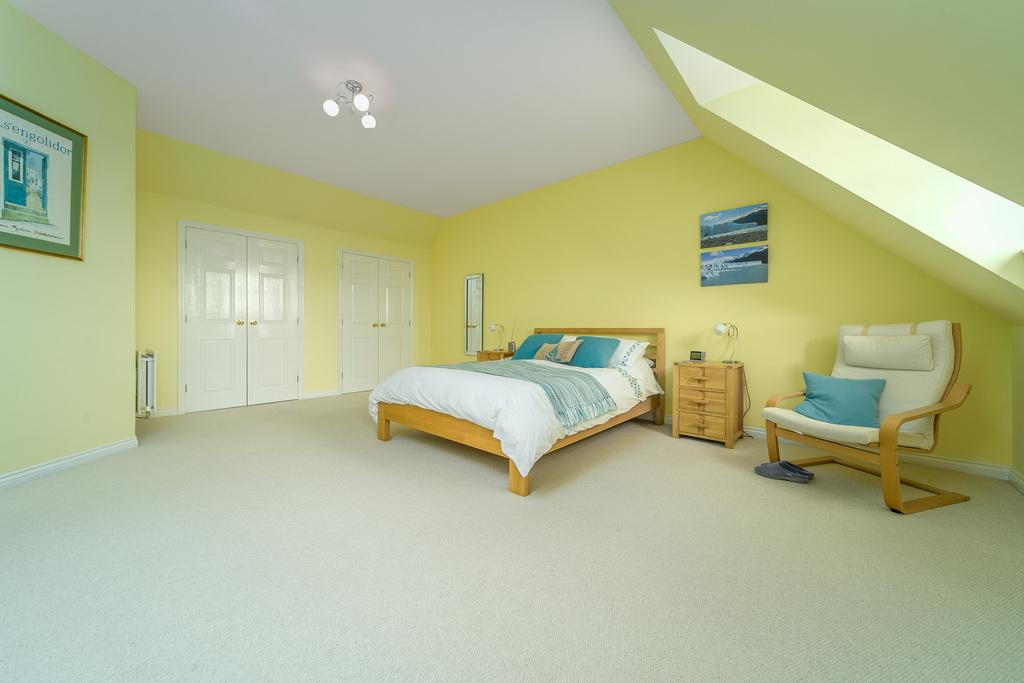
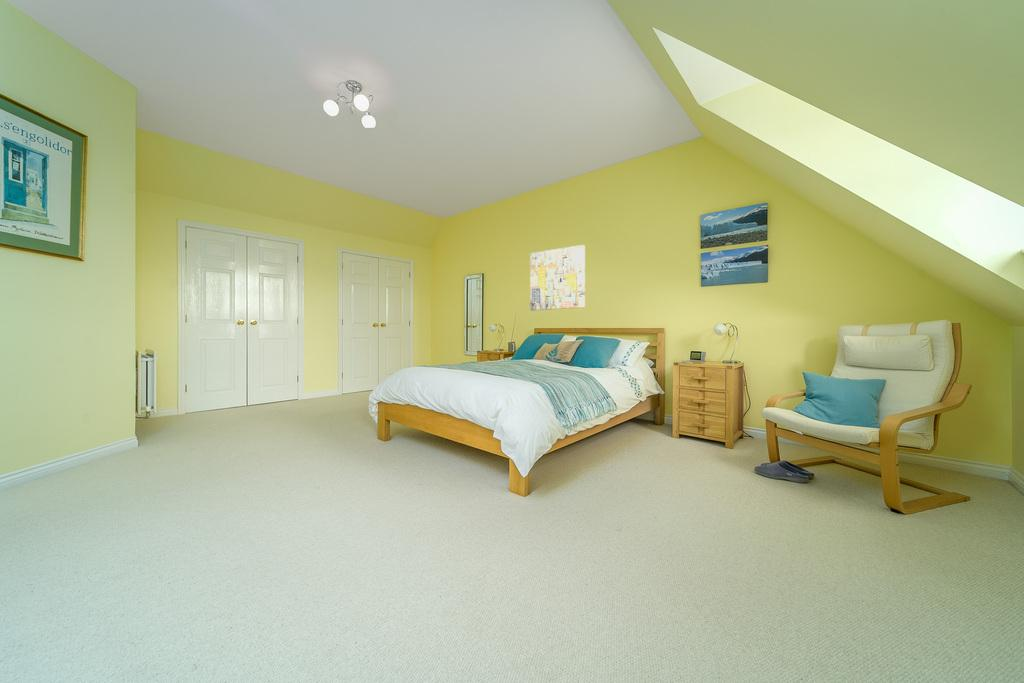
+ wall art [529,244,586,311]
